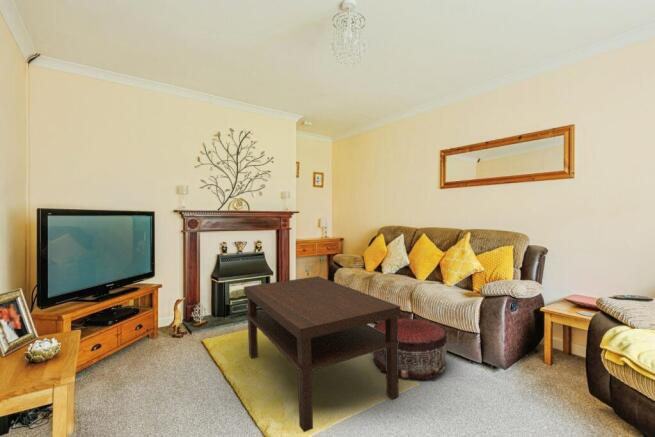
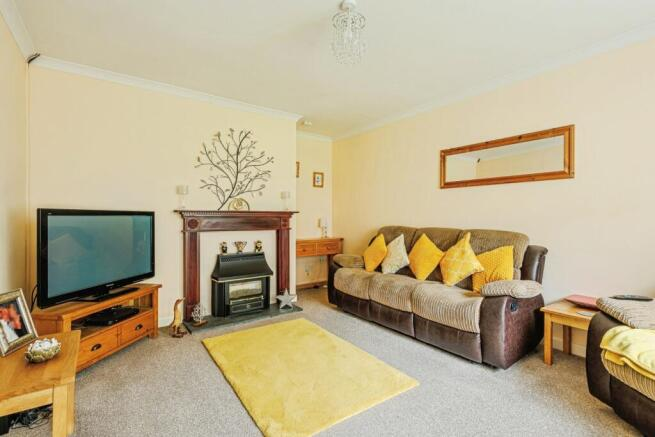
- pouf [372,317,448,381]
- coffee table [243,275,402,433]
